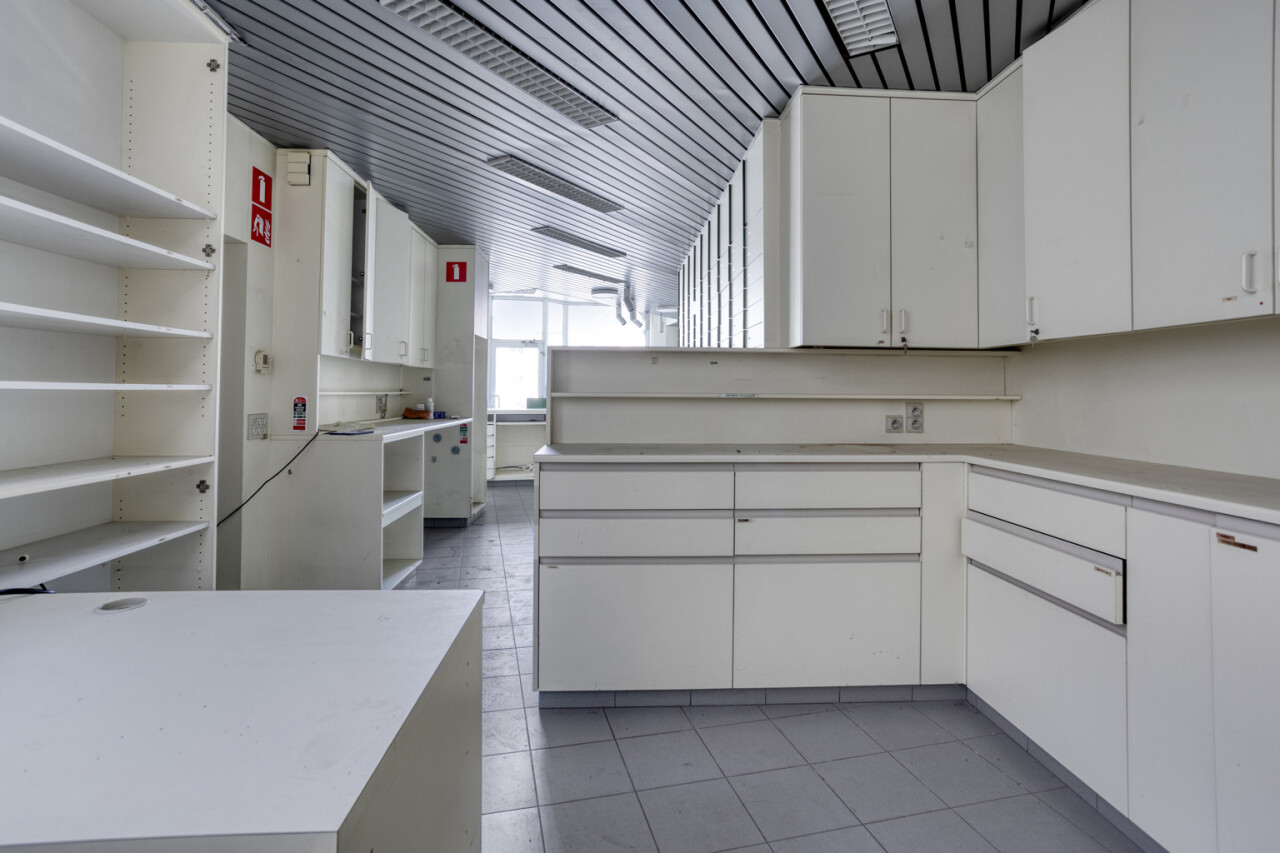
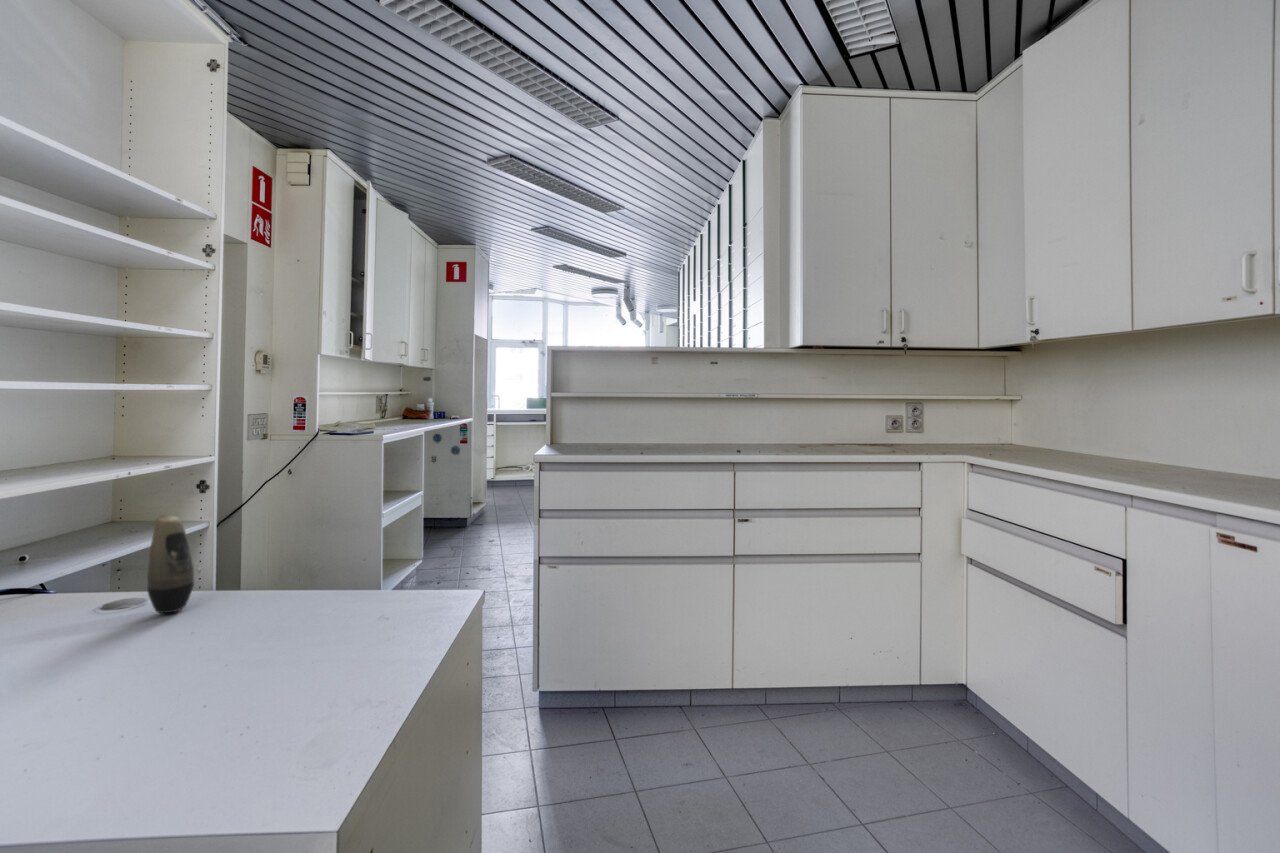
+ cosmetic container [146,514,195,614]
